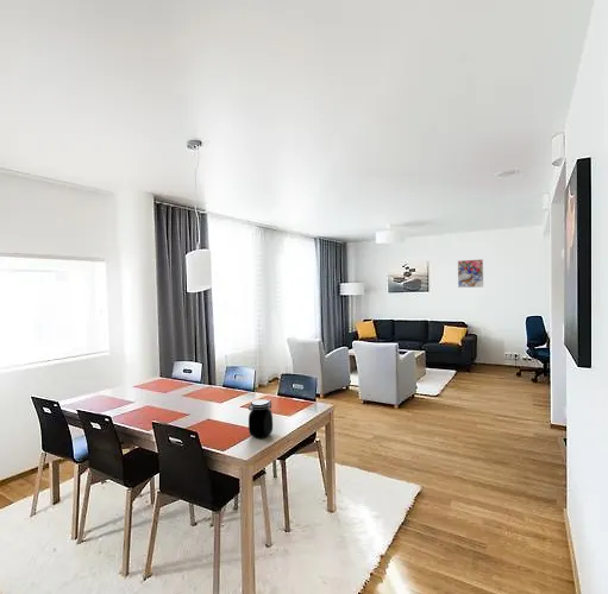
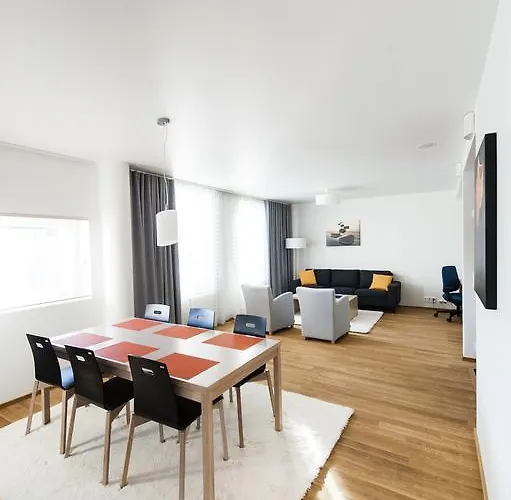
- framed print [457,258,484,289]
- jar [247,398,274,440]
